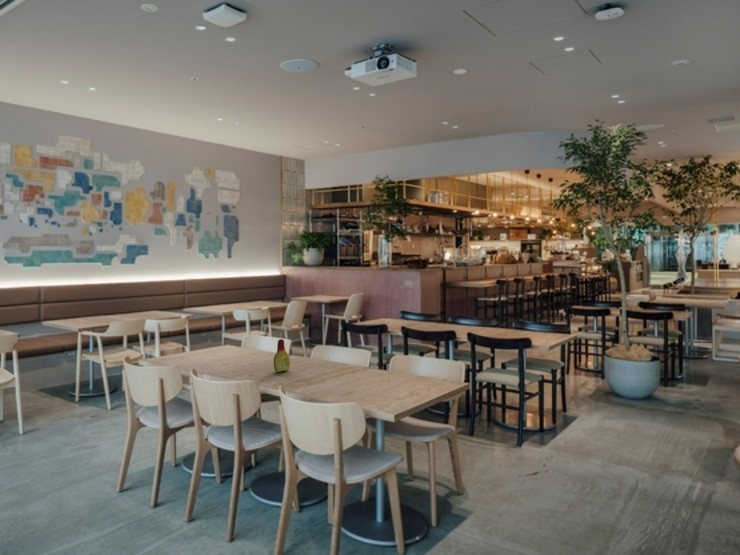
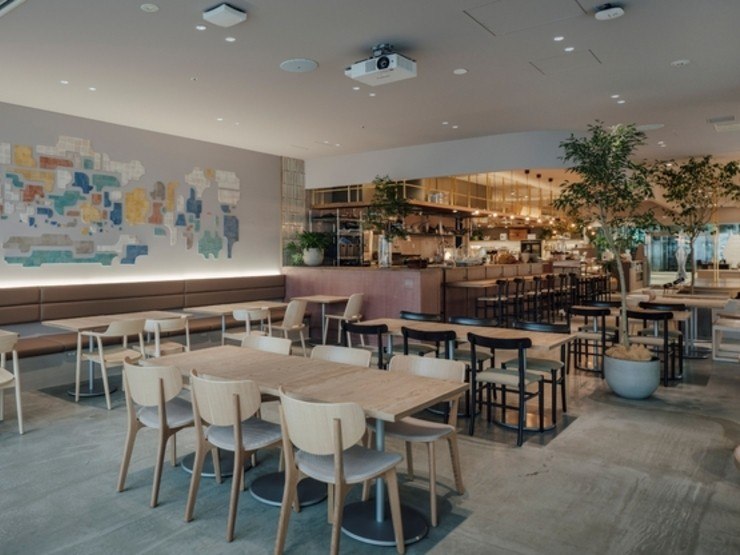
- bottle [273,338,291,373]
